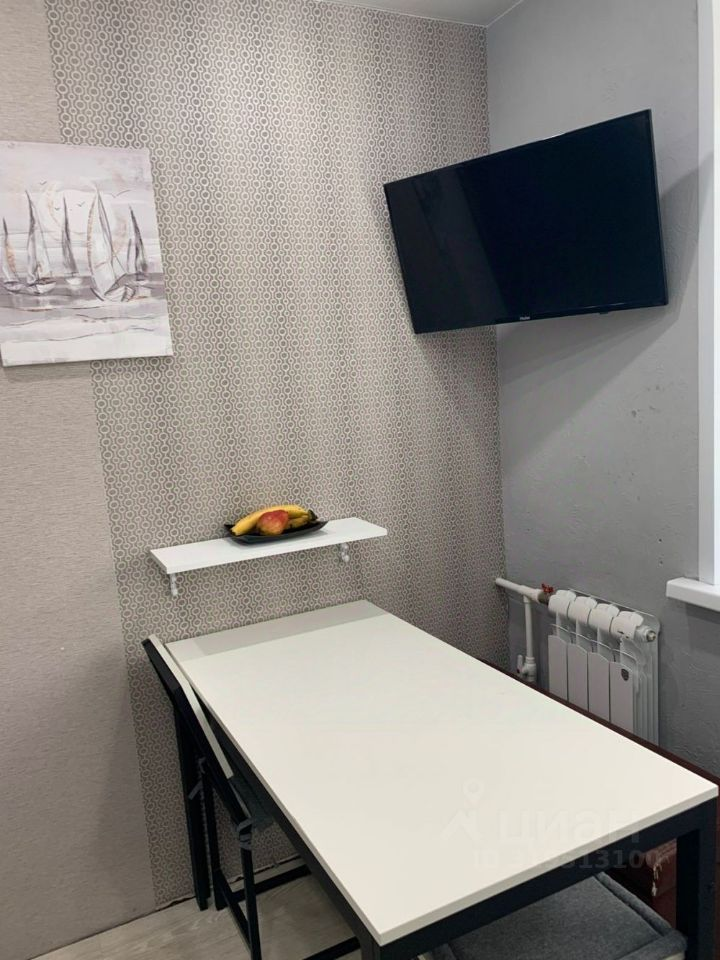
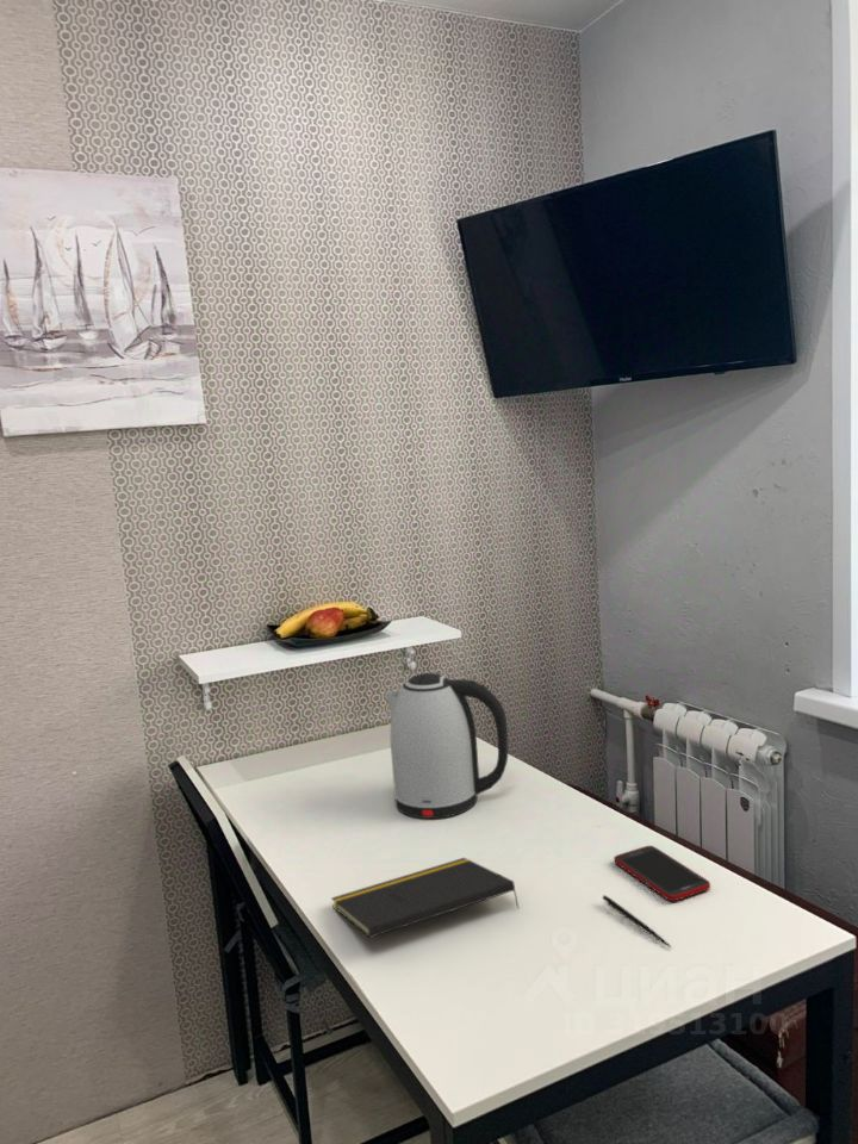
+ notepad [330,857,521,939]
+ pen [602,894,672,949]
+ cell phone [613,845,711,902]
+ kettle [384,672,509,820]
